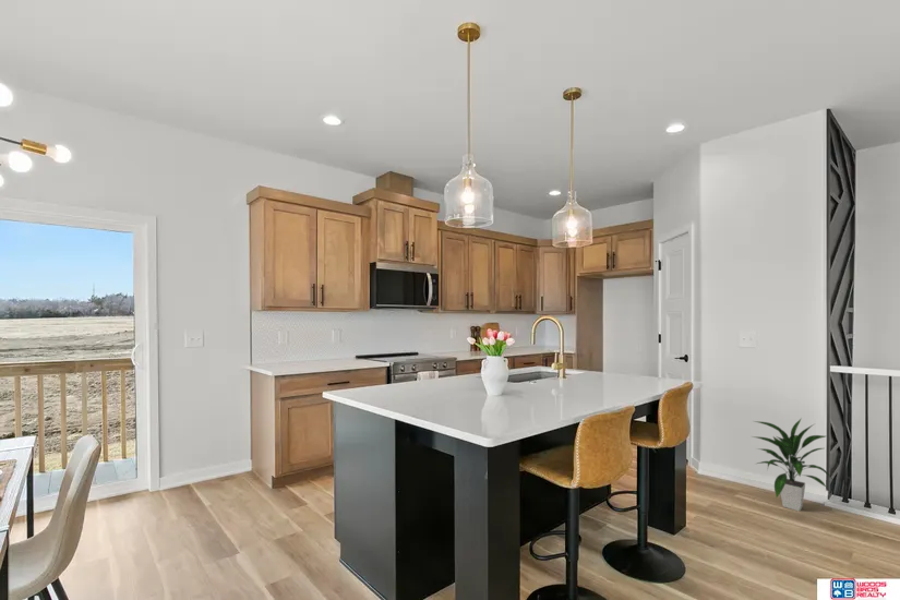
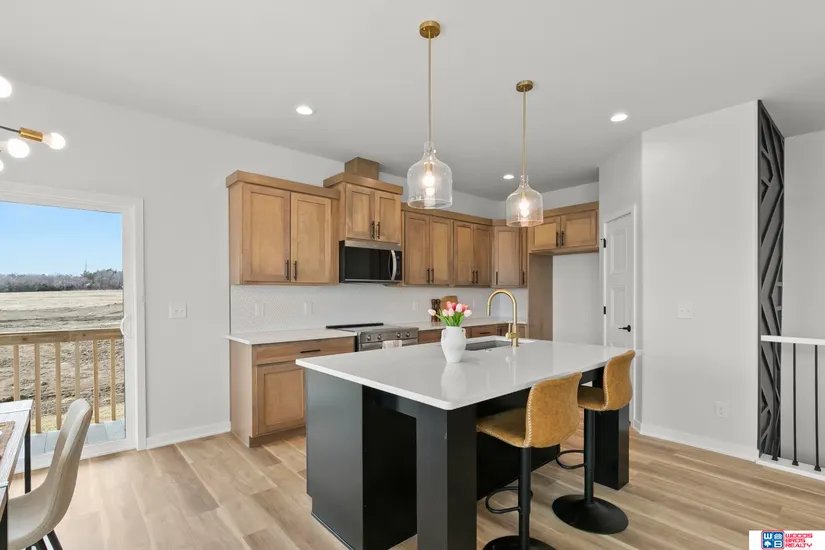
- indoor plant [752,417,836,512]
